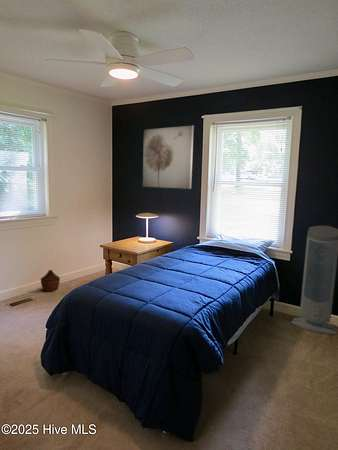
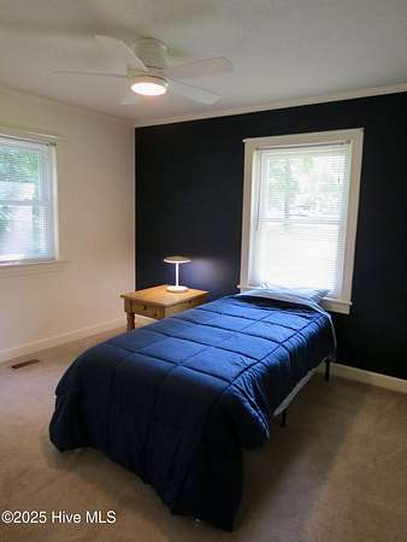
- wall art [142,125,195,190]
- woven basket [40,269,61,293]
- air purifier [290,225,338,336]
